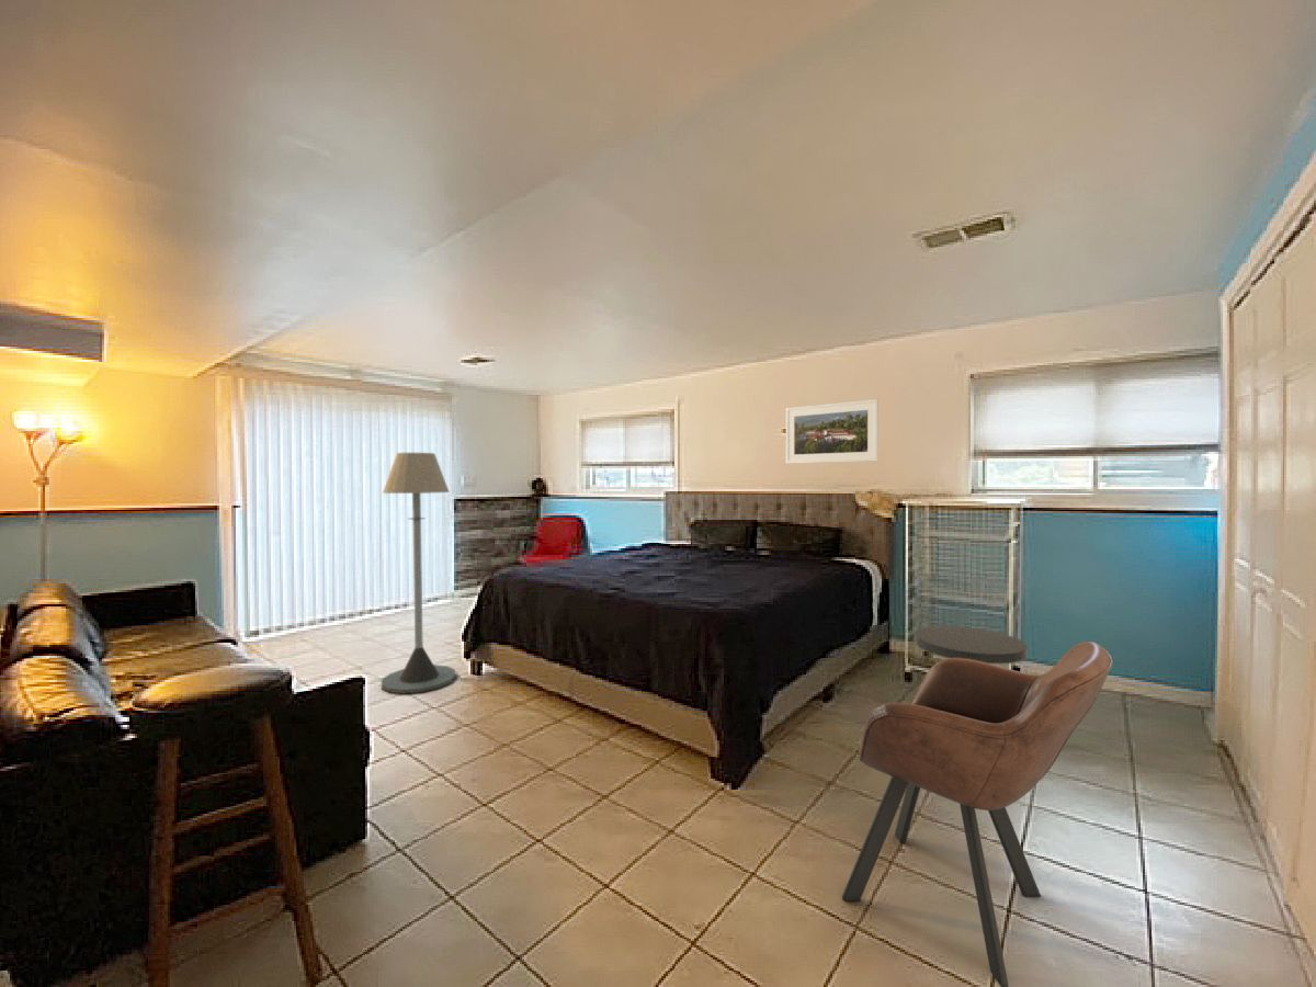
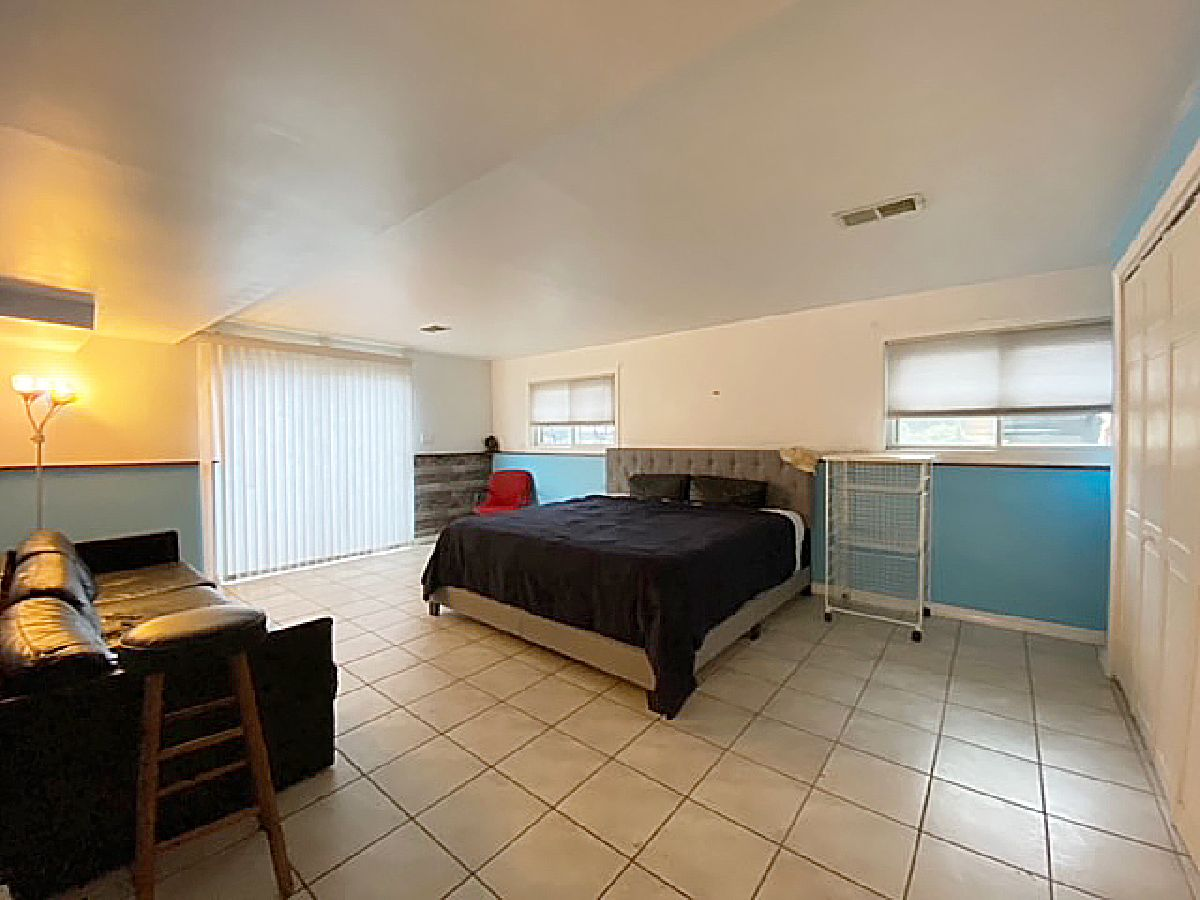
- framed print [785,398,880,465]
- floor lamp [381,452,457,695]
- armchair [841,640,1114,987]
- side table [914,625,1029,665]
